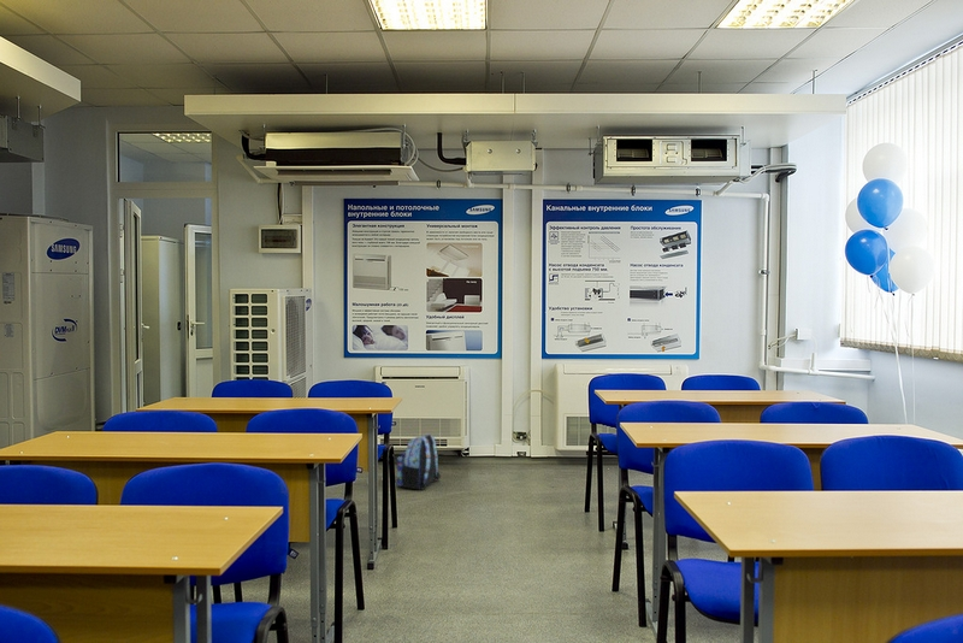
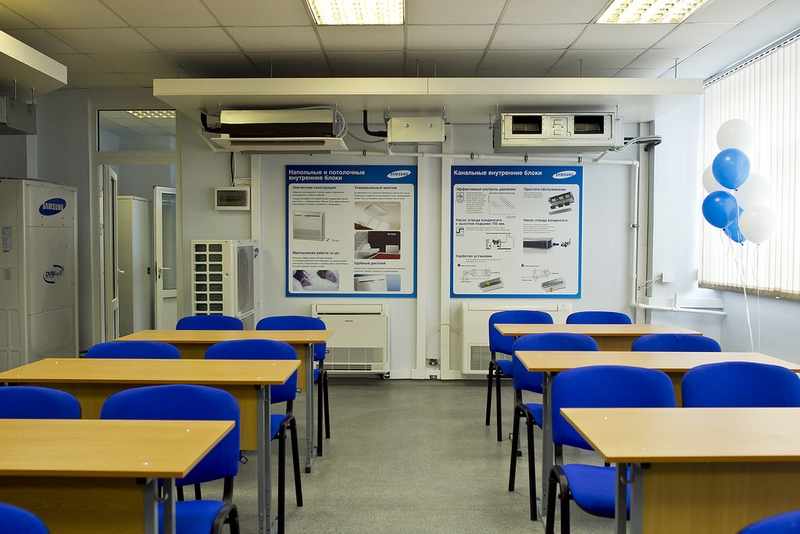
- backpack [396,433,442,491]
